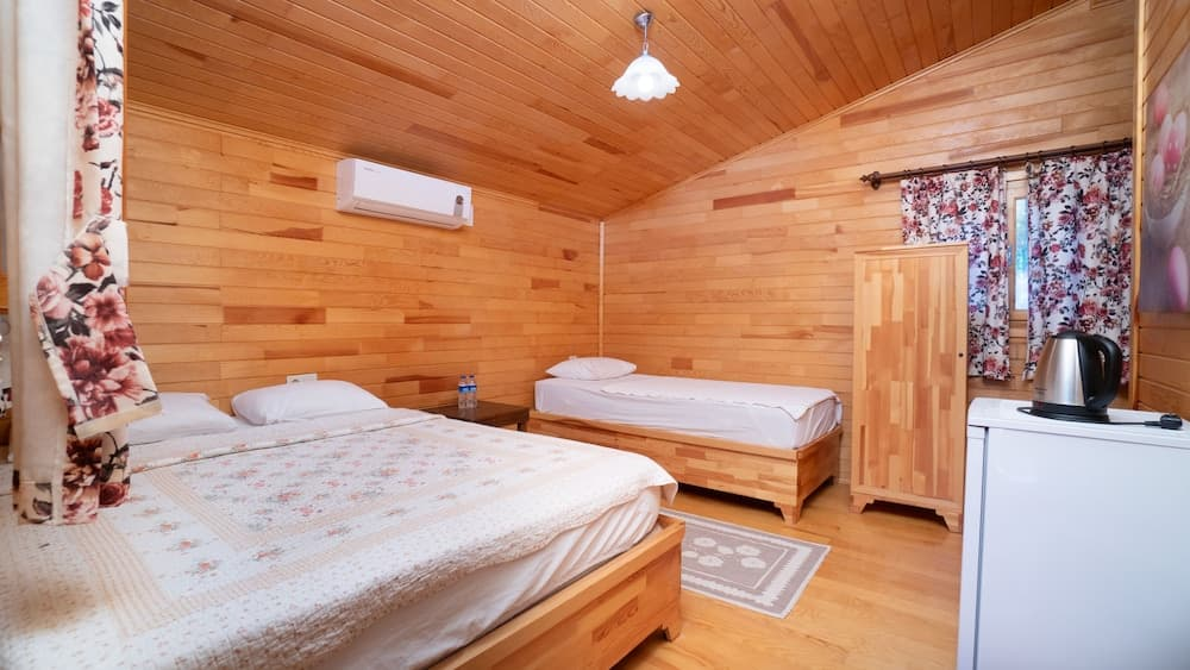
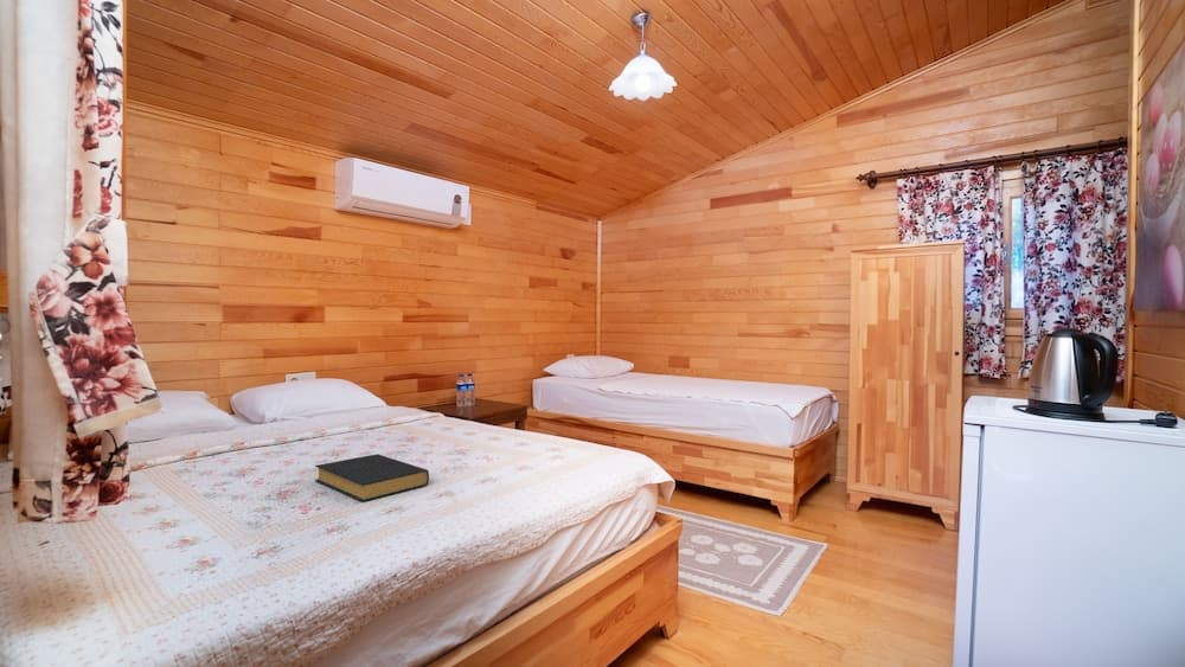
+ hardback book [314,453,430,502]
